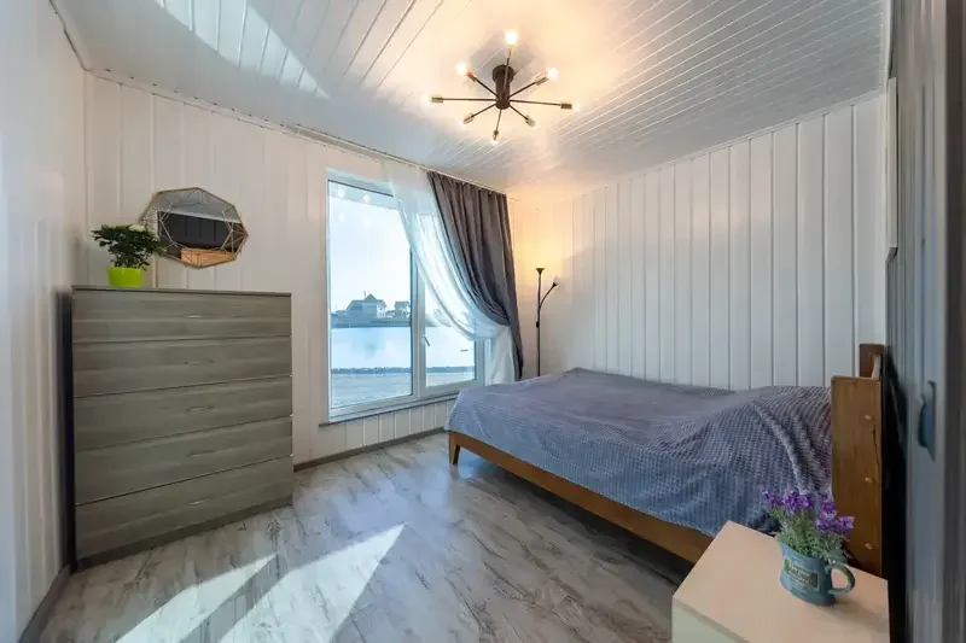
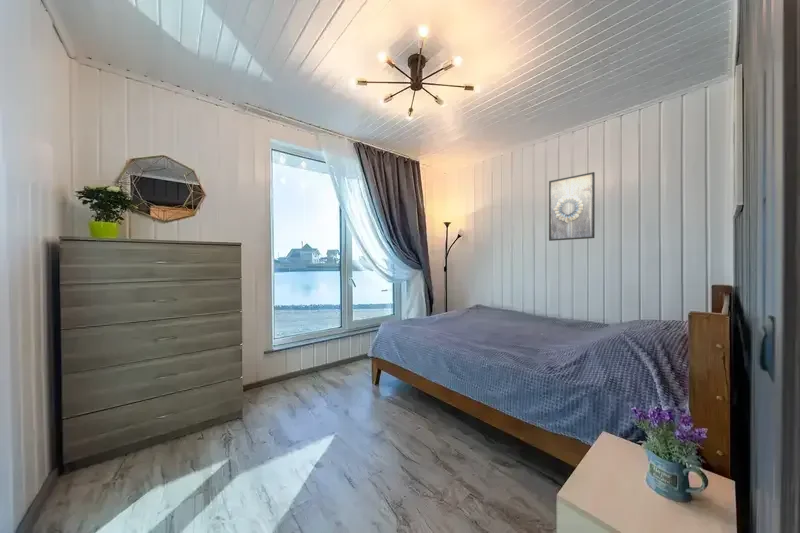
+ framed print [548,171,596,242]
